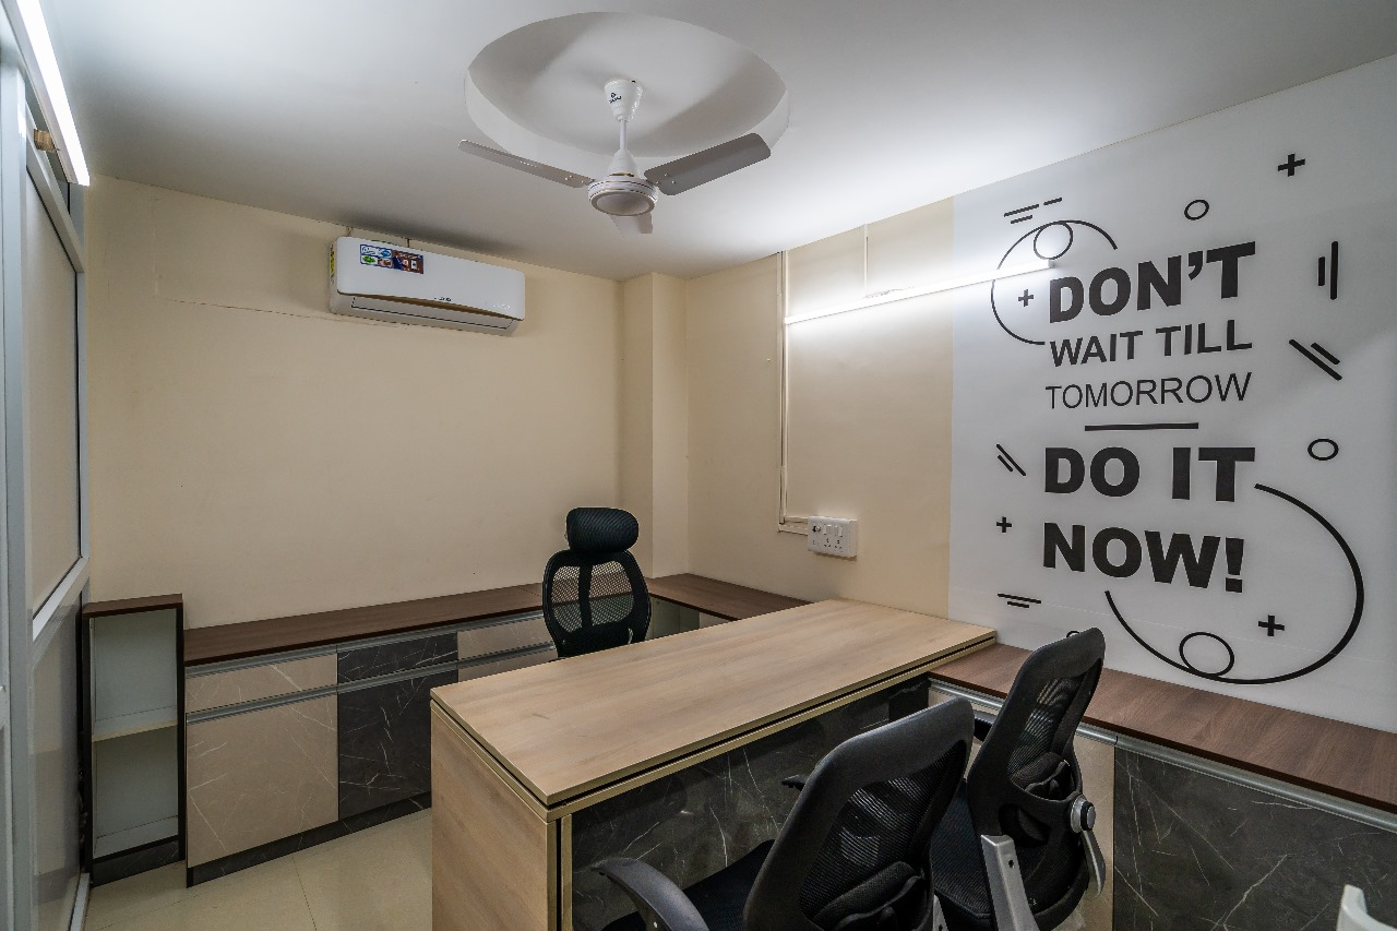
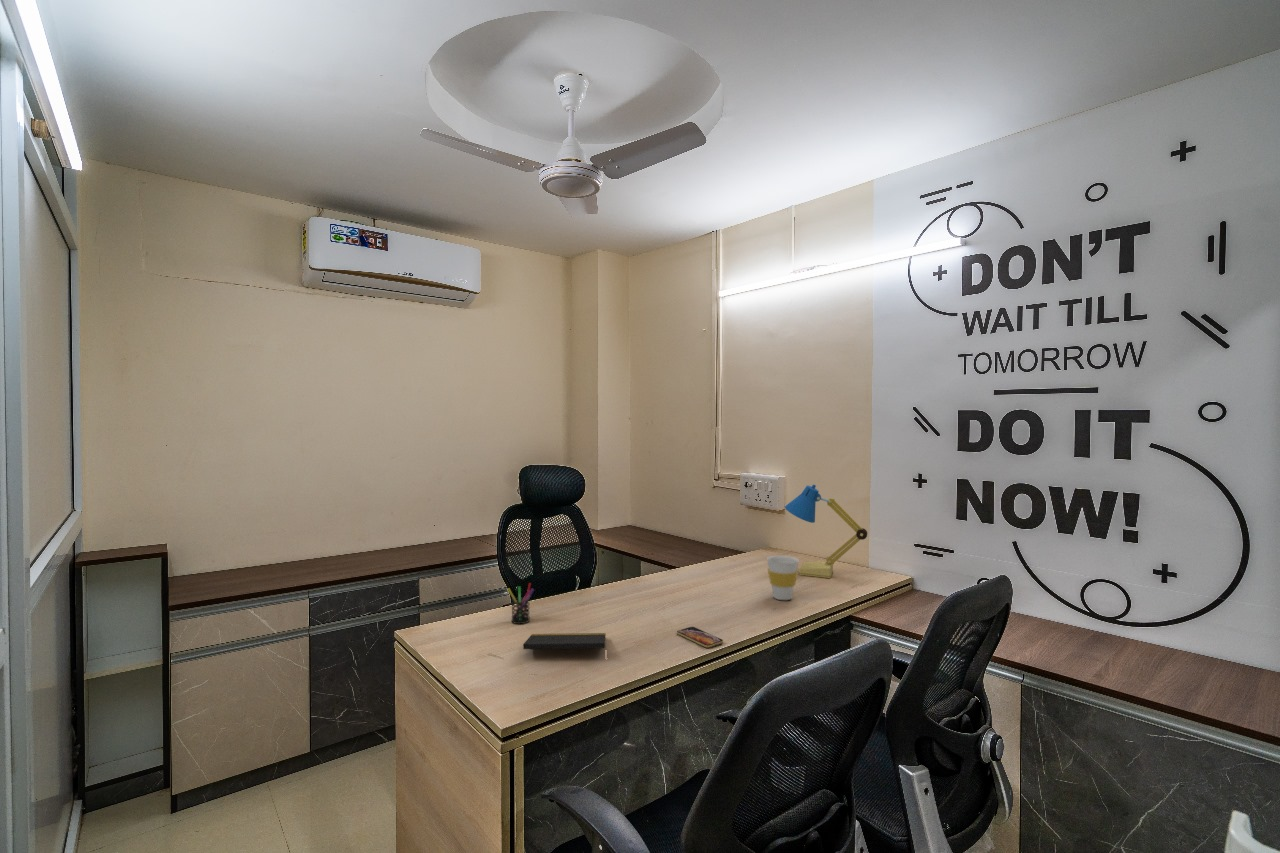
+ smartphone [676,626,724,649]
+ notepad [522,632,607,650]
+ cup [766,555,800,601]
+ pen holder [507,582,535,625]
+ desk lamp [784,483,868,579]
